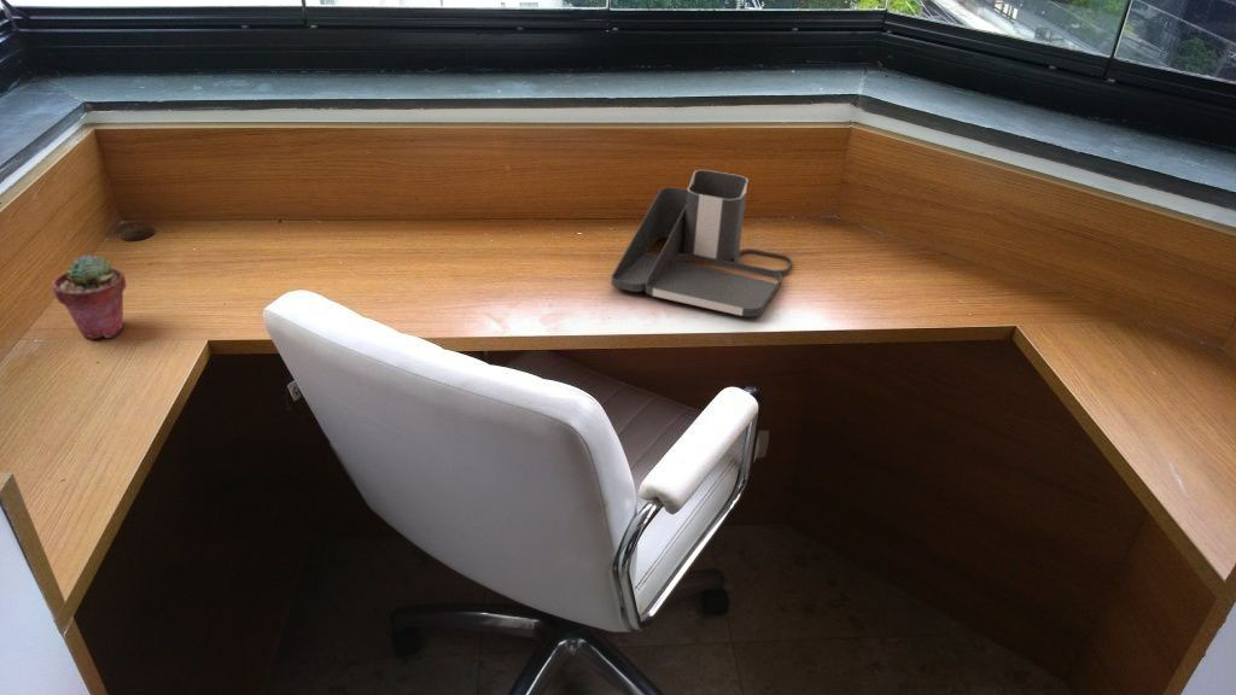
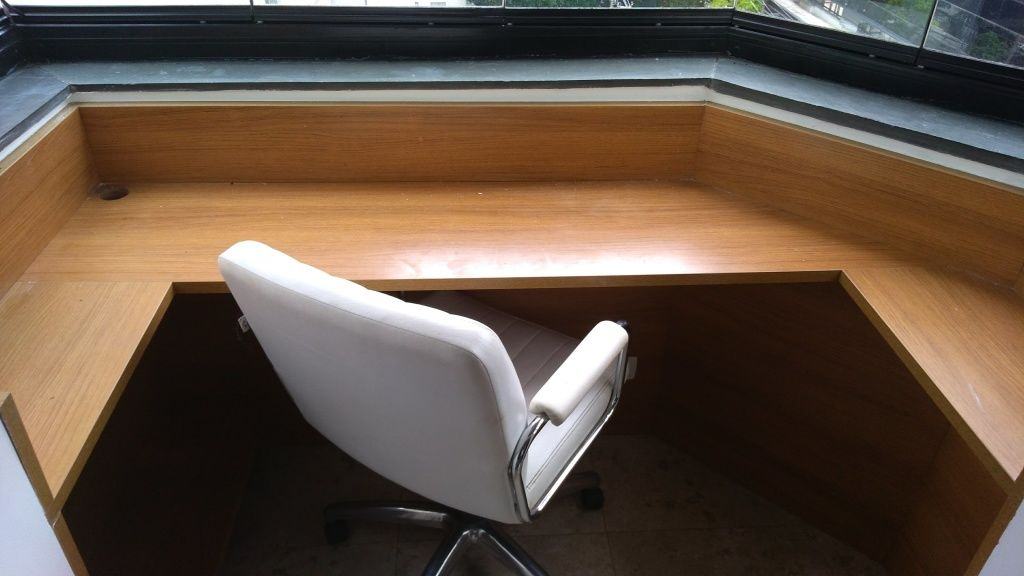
- potted succulent [51,253,127,340]
- desk organizer [610,169,793,317]
